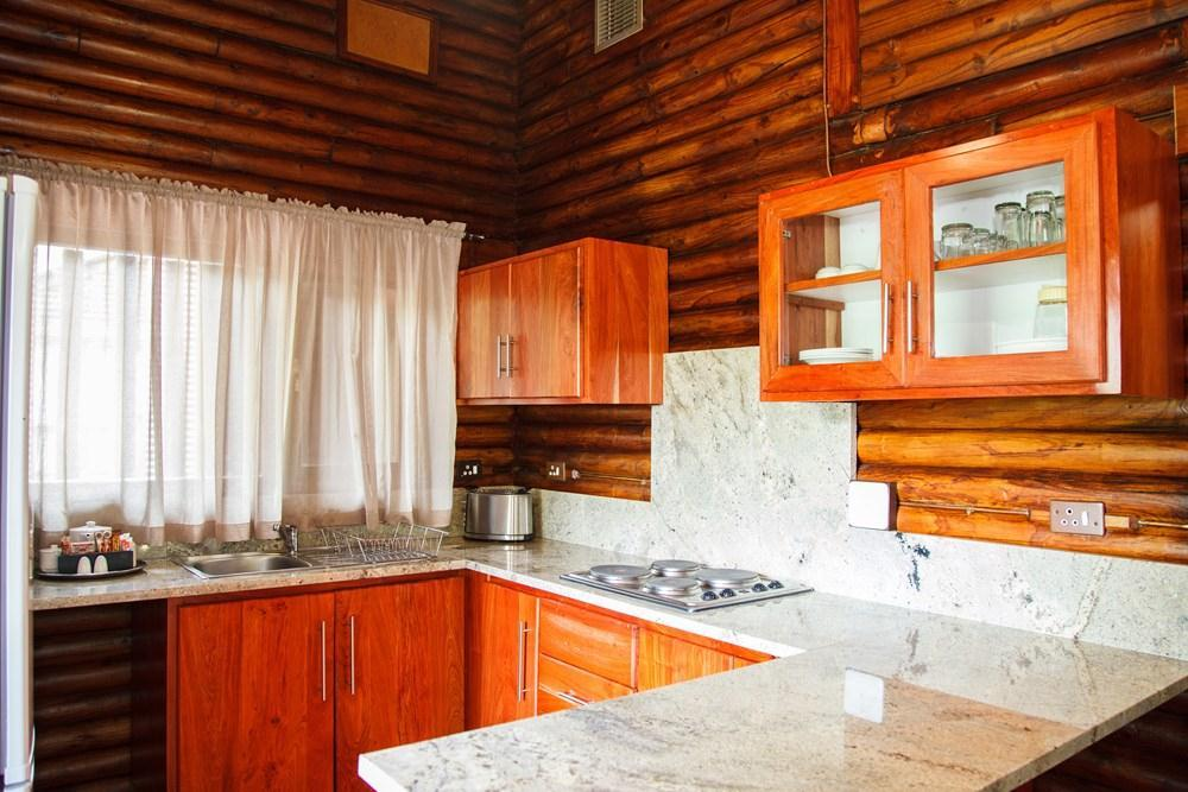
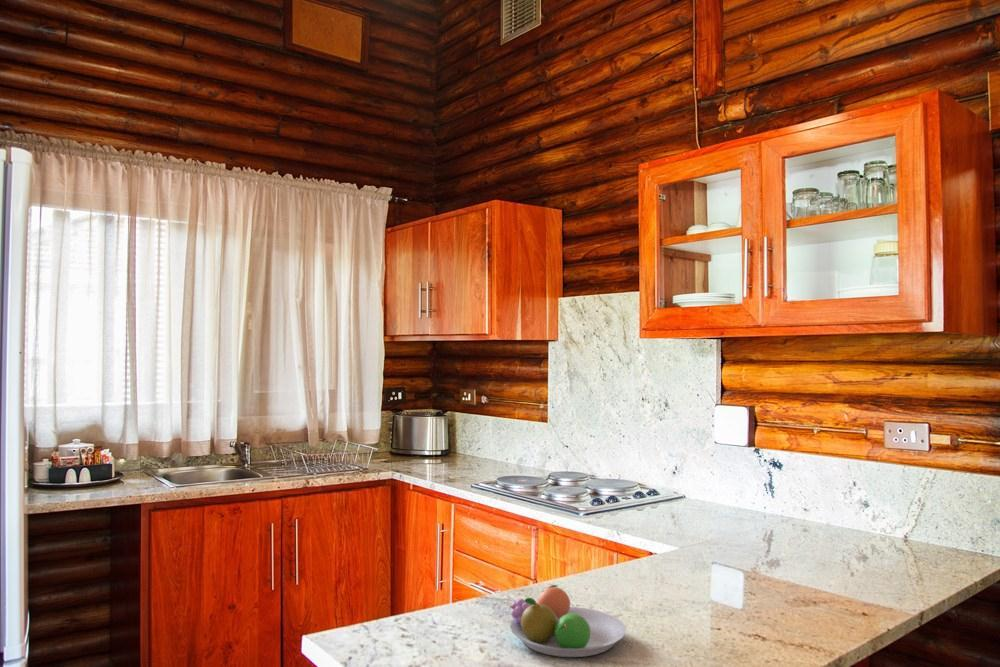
+ fruit bowl [508,584,627,658]
